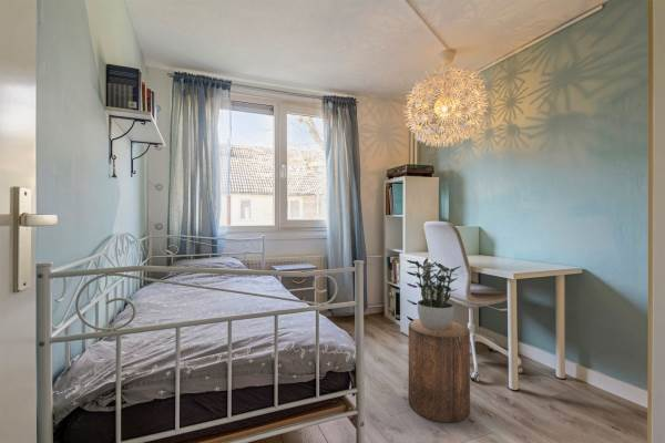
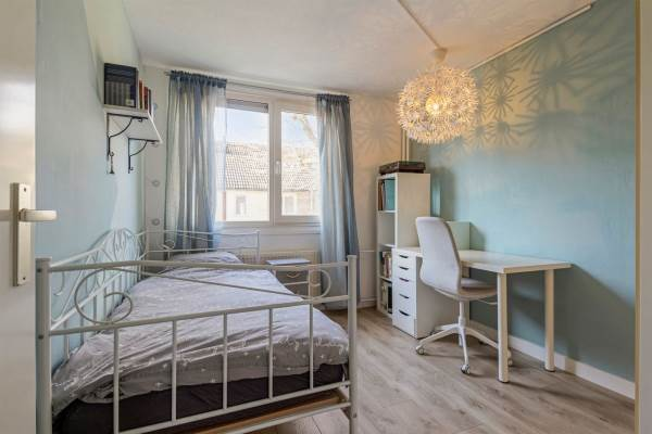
- potted plant [408,257,462,330]
- stool [408,318,471,423]
